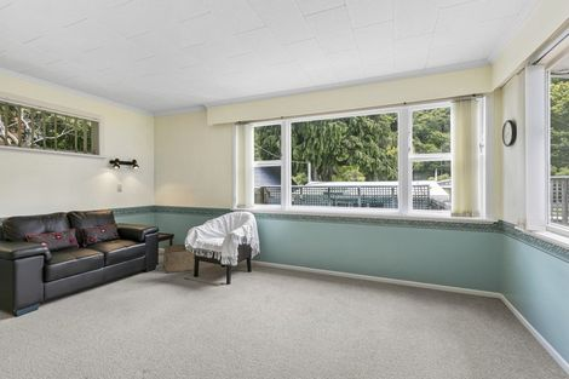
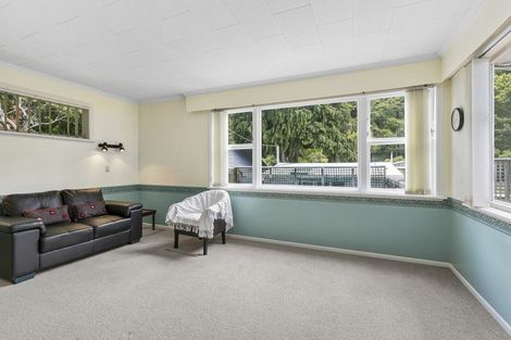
- storage bin [161,243,195,274]
